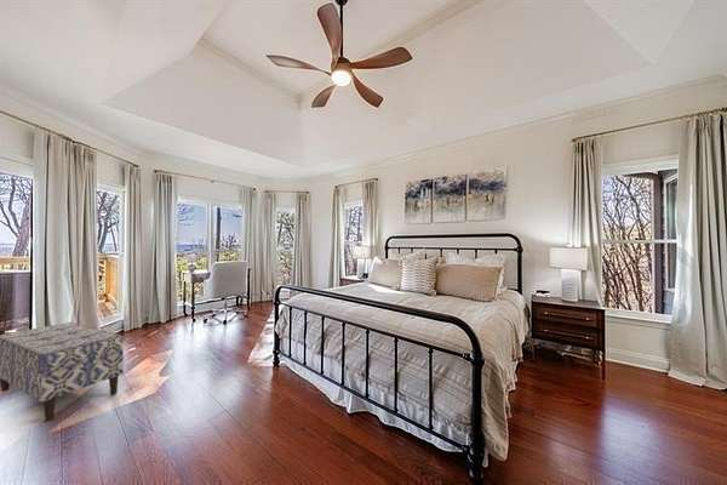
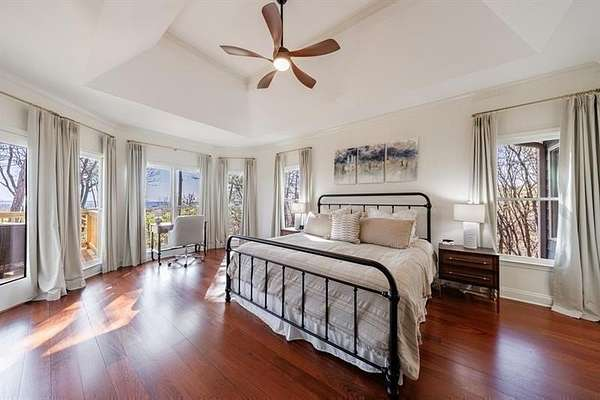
- bench [0,321,125,422]
